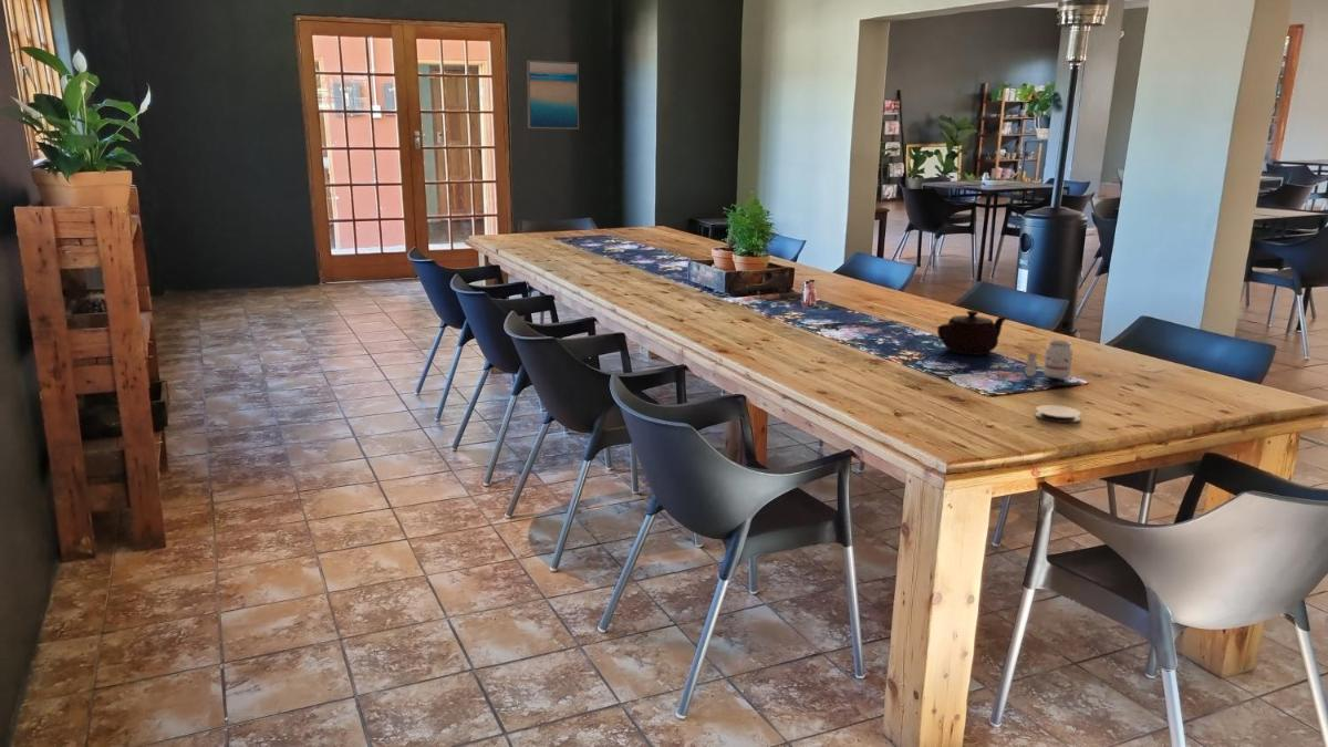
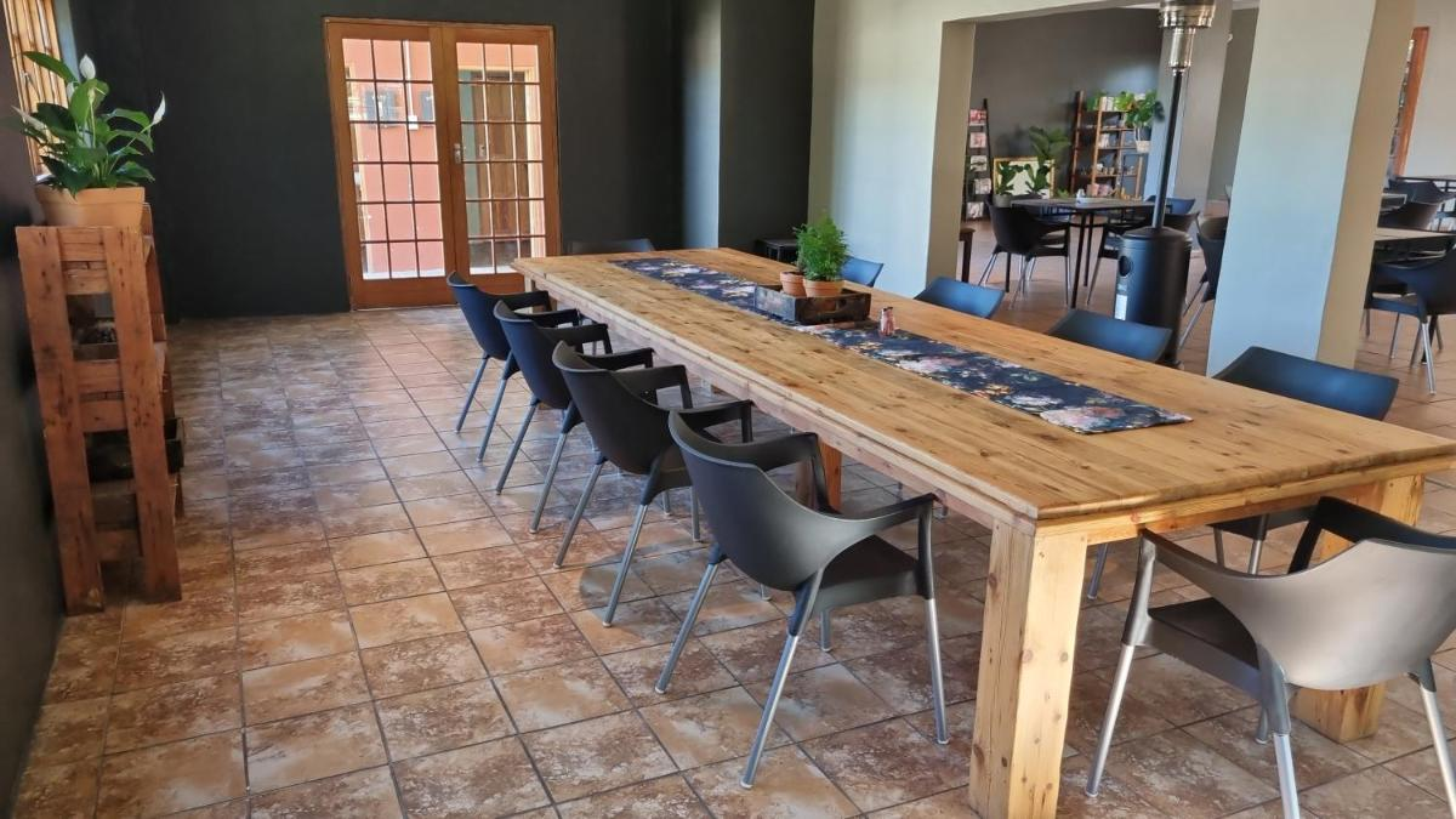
- candle [1024,339,1073,380]
- wall art [526,59,580,131]
- teapot [936,310,1009,356]
- coaster [1034,404,1082,424]
